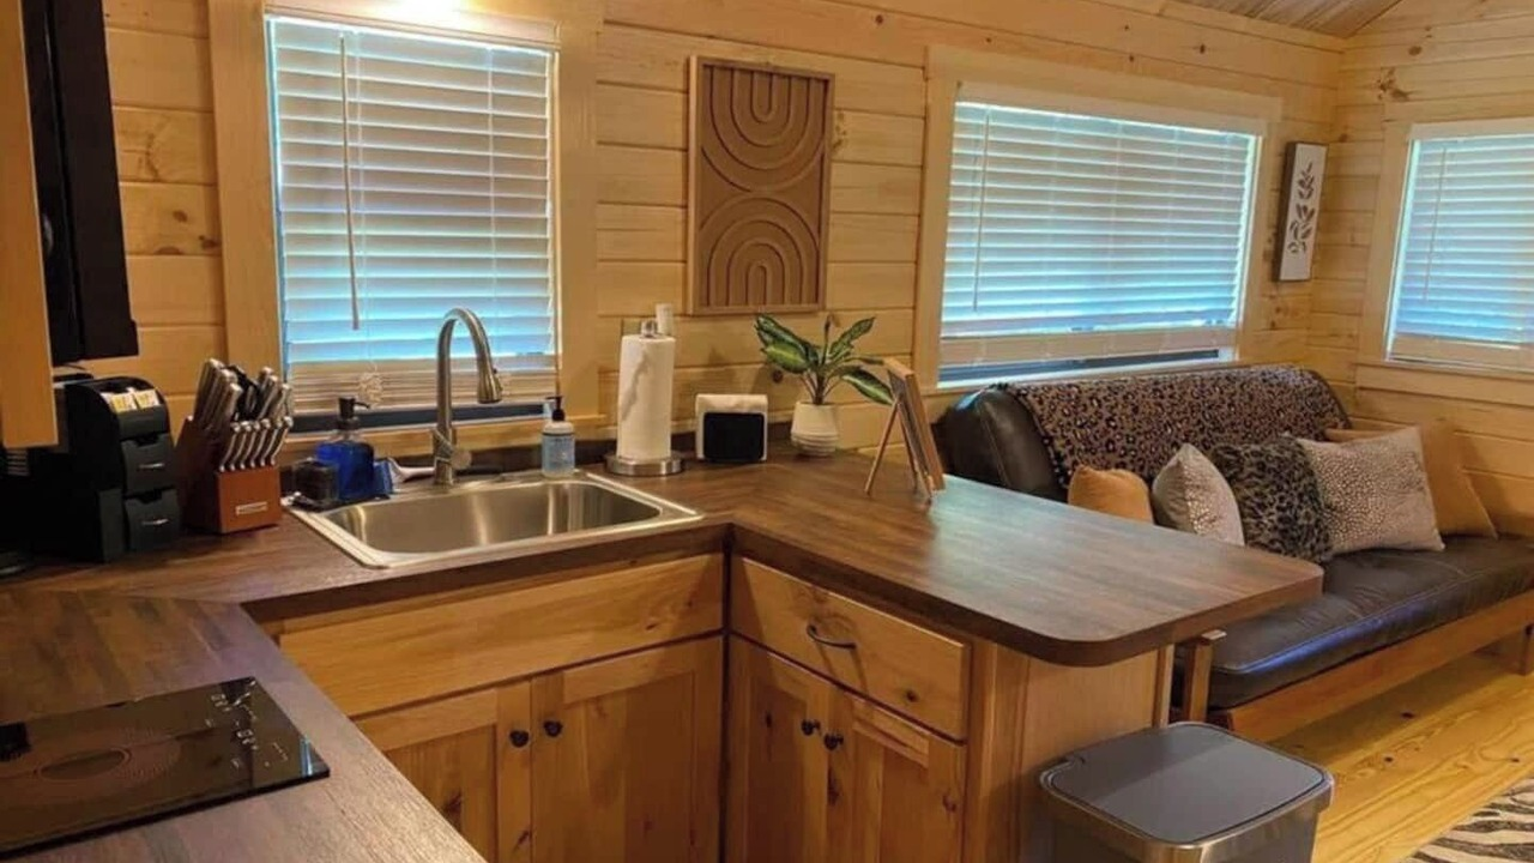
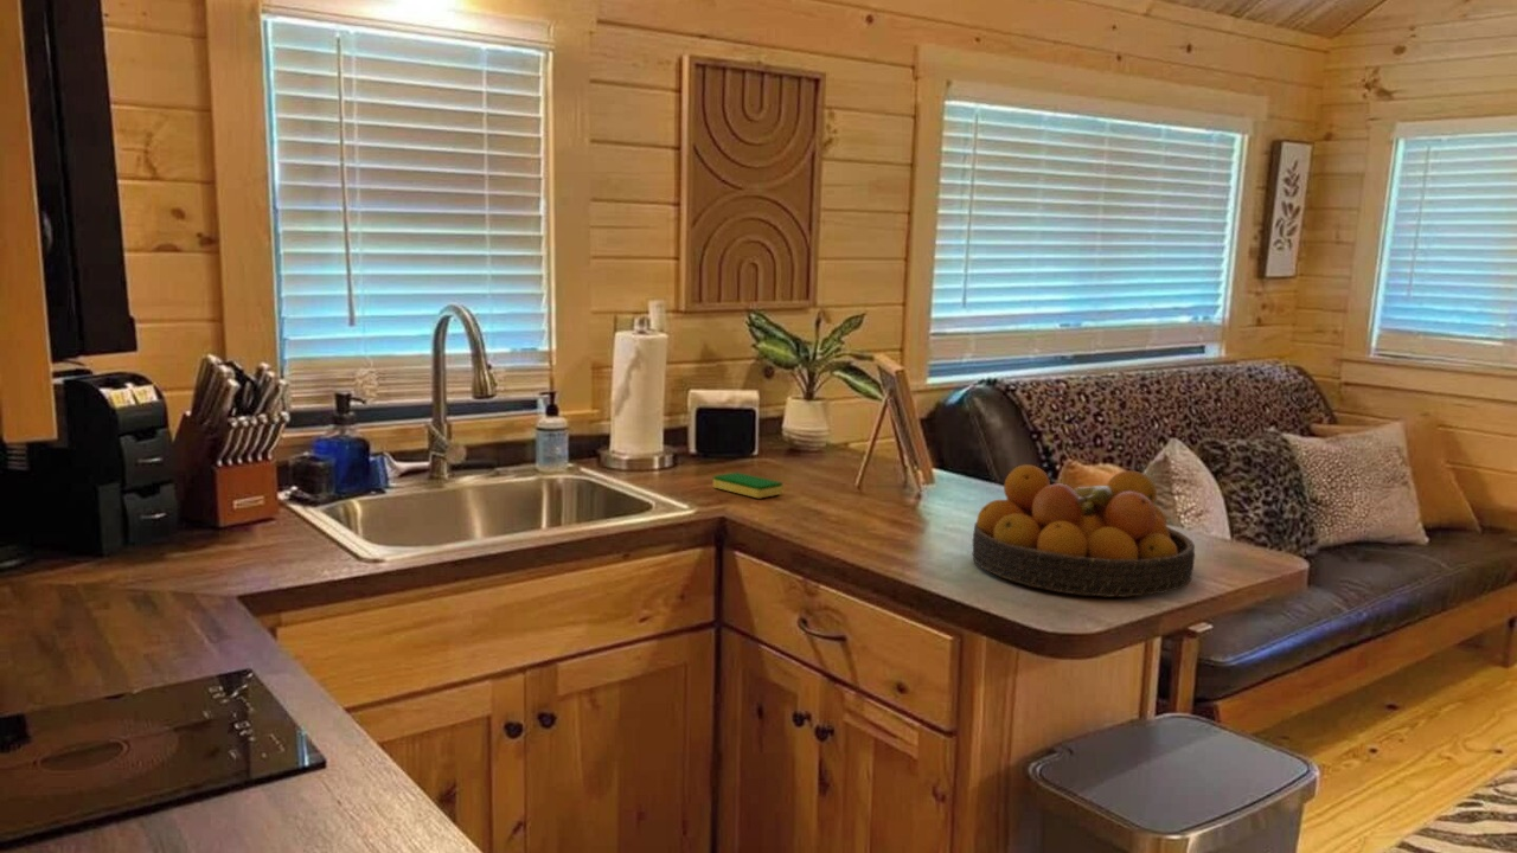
+ dish sponge [712,472,783,500]
+ fruit bowl [971,463,1196,598]
